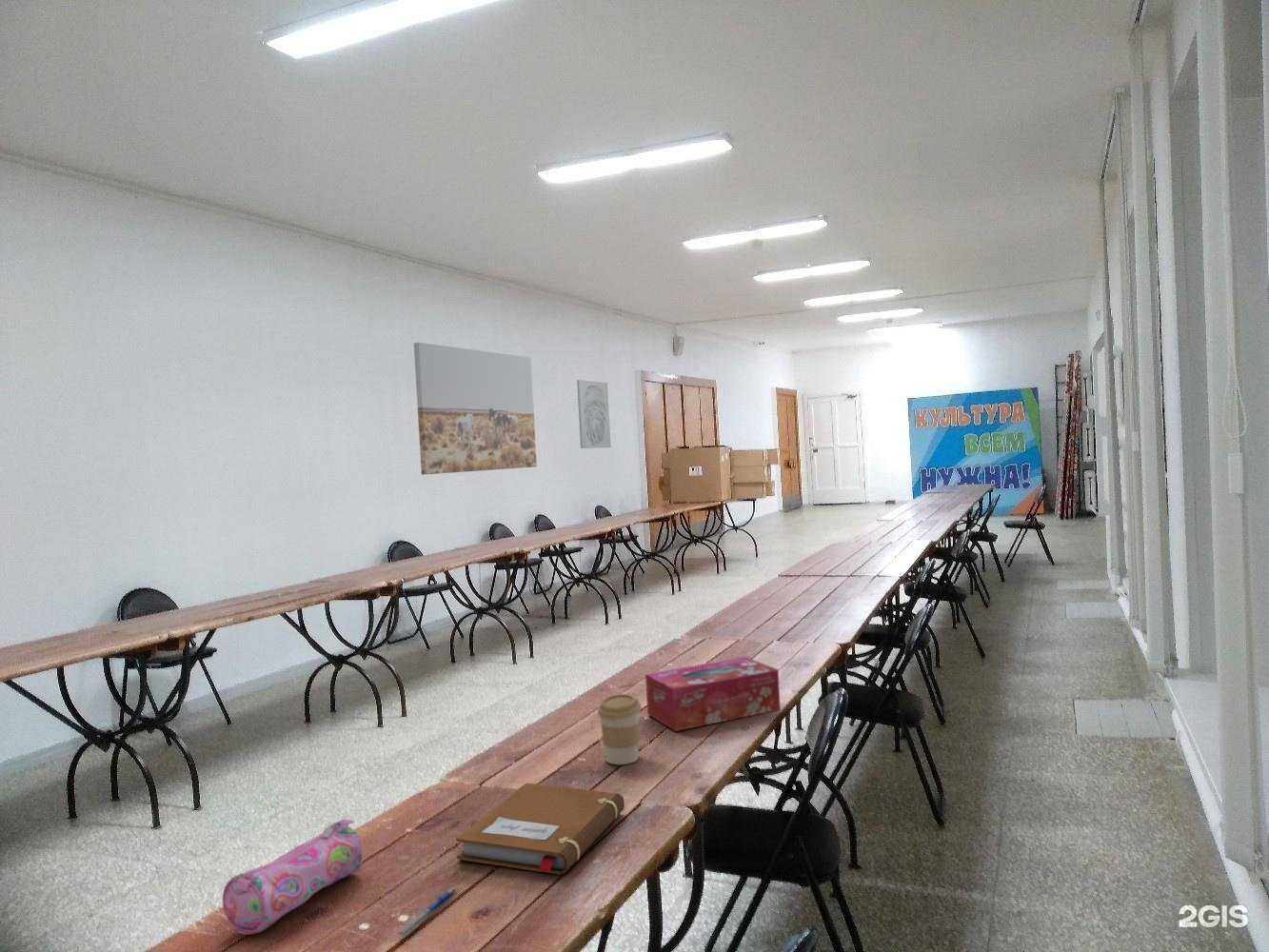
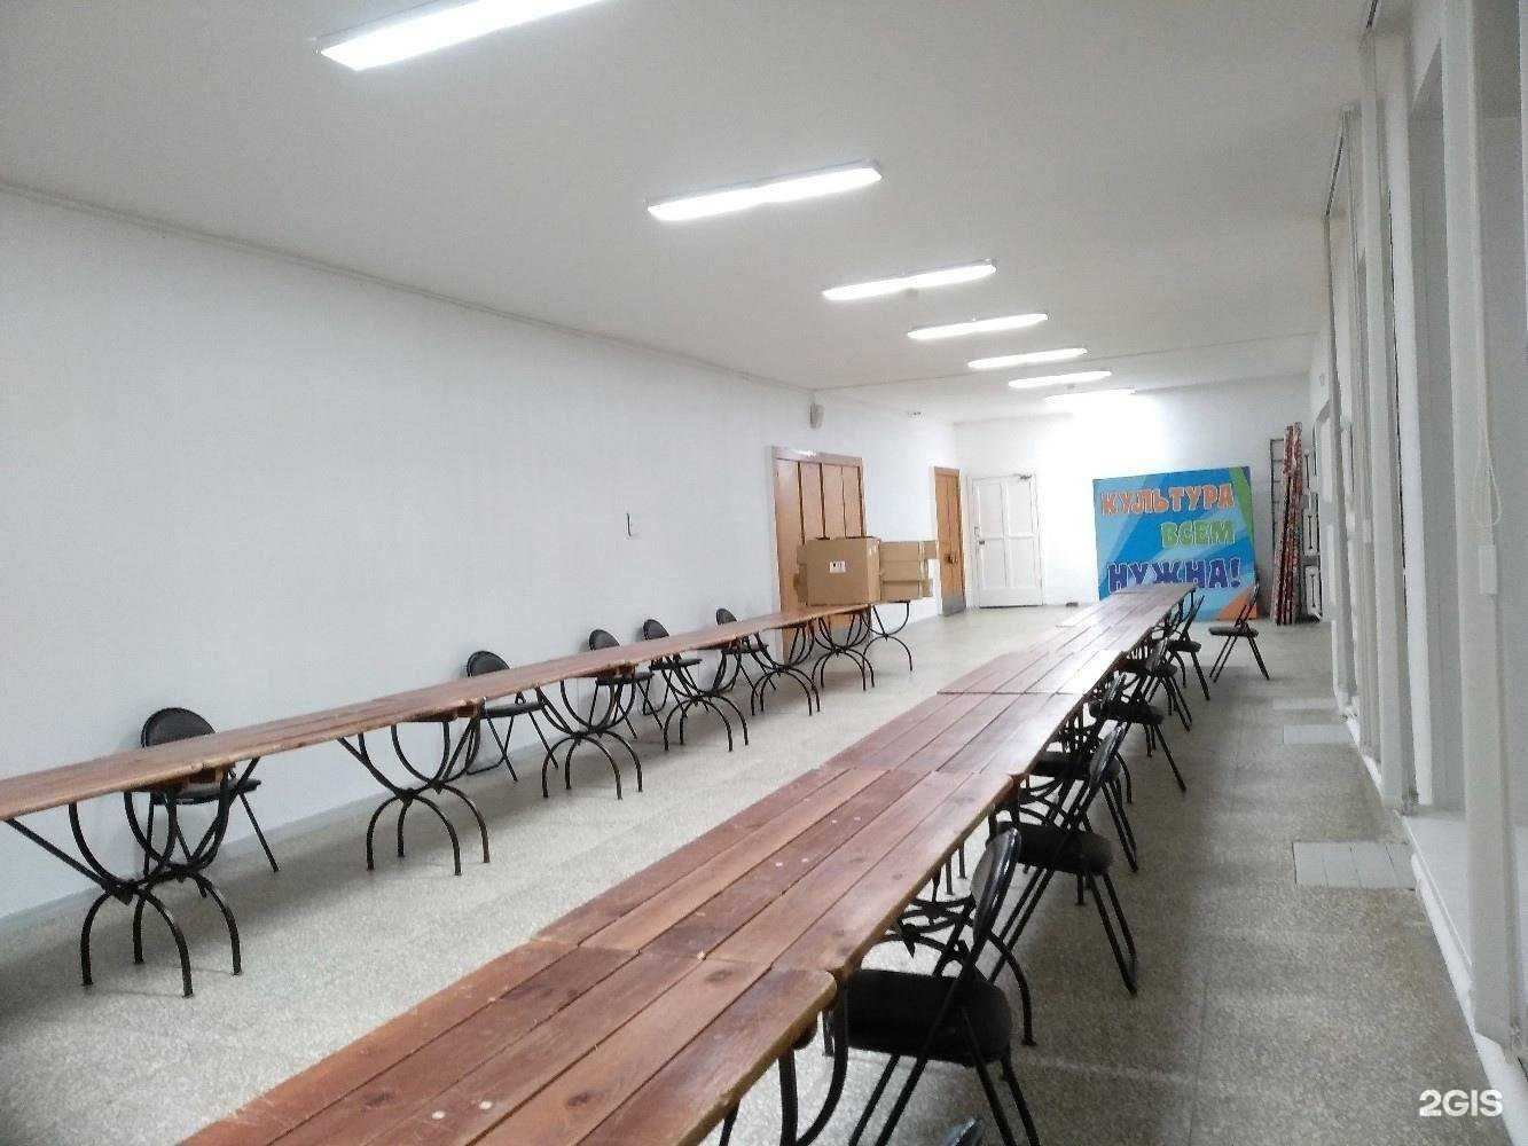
- coffee cup [597,693,642,765]
- wall art [576,379,611,449]
- pen [395,886,459,938]
- notebook [455,782,625,876]
- tissue box [644,656,782,732]
- pencil case [222,818,363,936]
- wall art [413,342,538,476]
